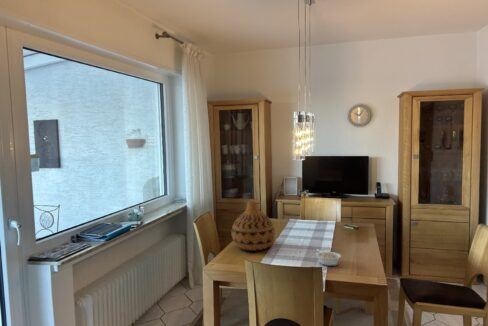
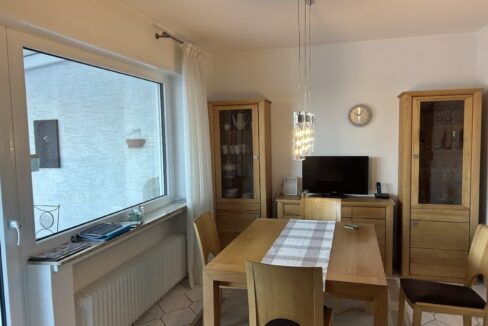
- legume [315,248,342,267]
- vase [231,200,276,252]
